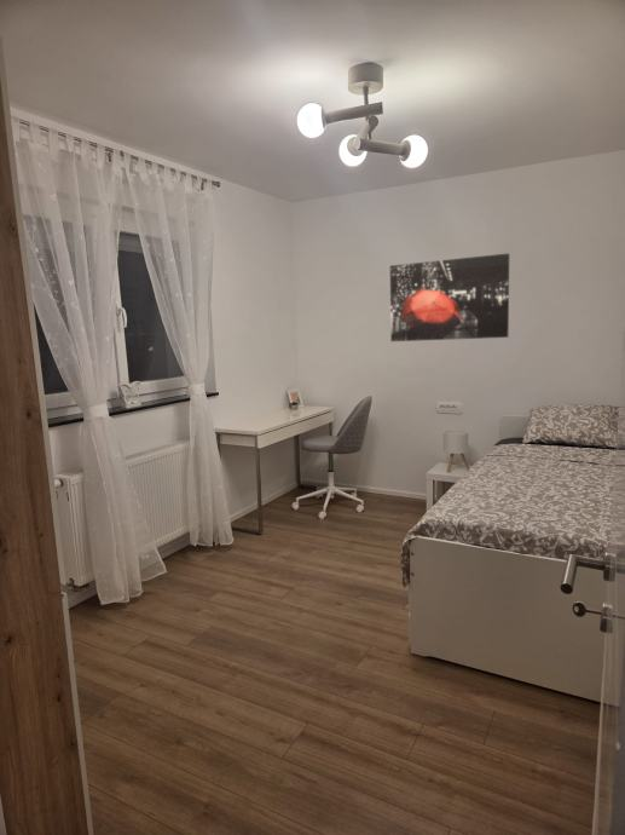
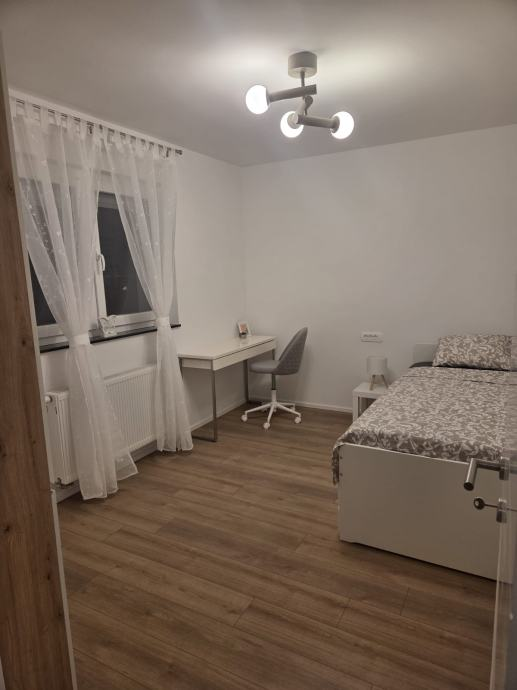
- wall art [389,252,510,342]
